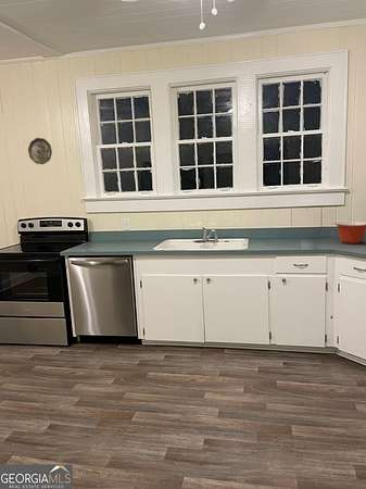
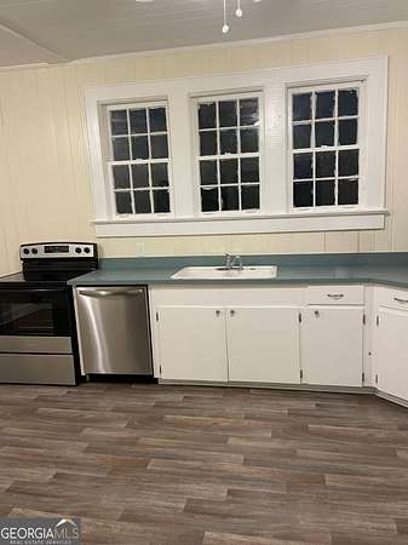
- mixing bowl [335,221,366,246]
- decorative plate [27,137,53,165]
